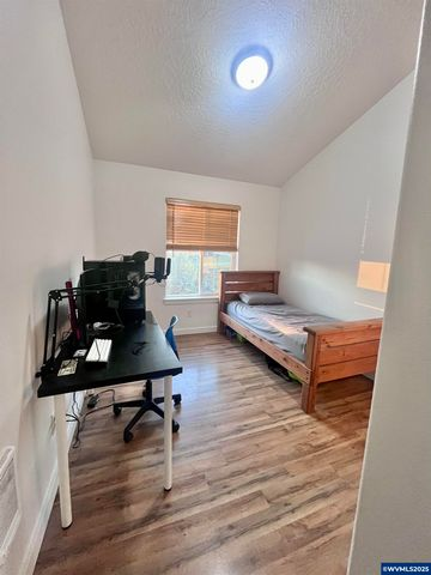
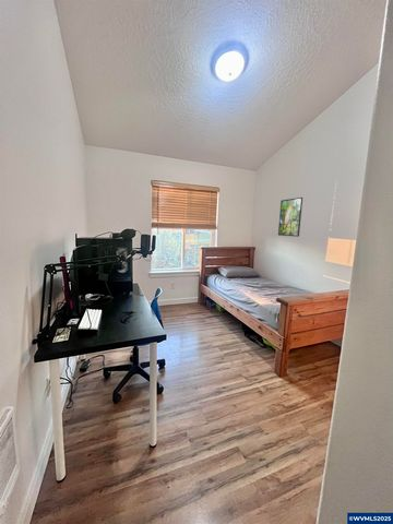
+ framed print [277,196,303,238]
